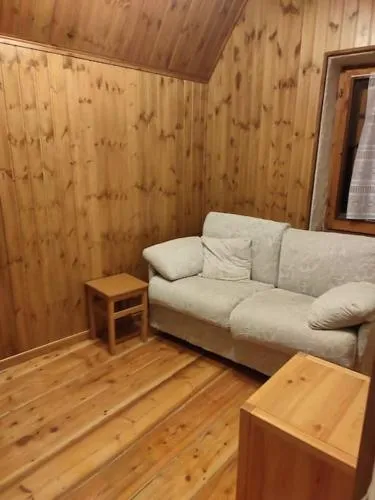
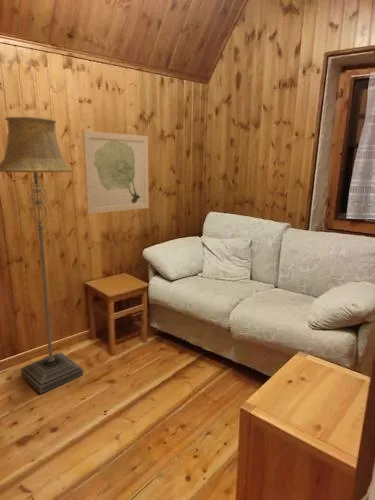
+ floor lamp [0,116,84,395]
+ wall art [82,130,150,215]
